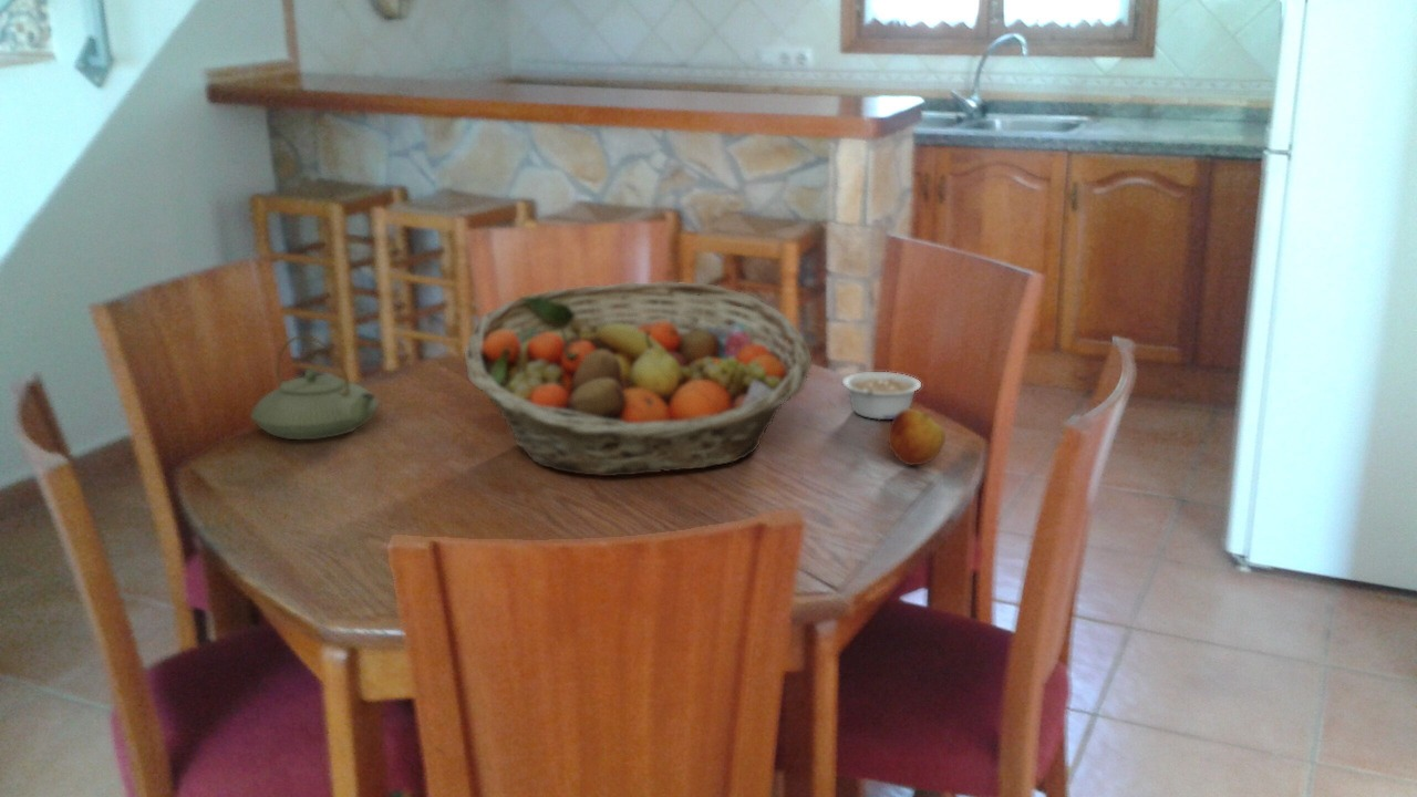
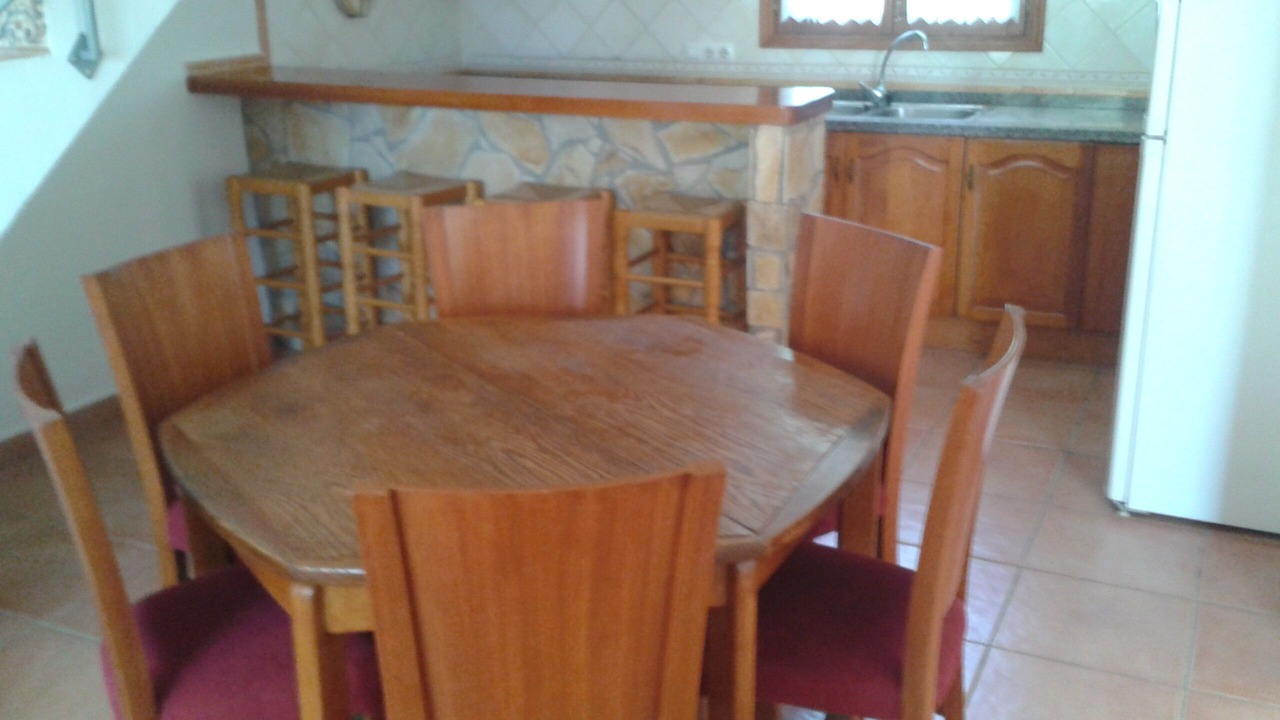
- teapot [249,334,380,441]
- fruit basket [464,281,813,477]
- apple [887,407,947,466]
- legume [841,371,922,421]
